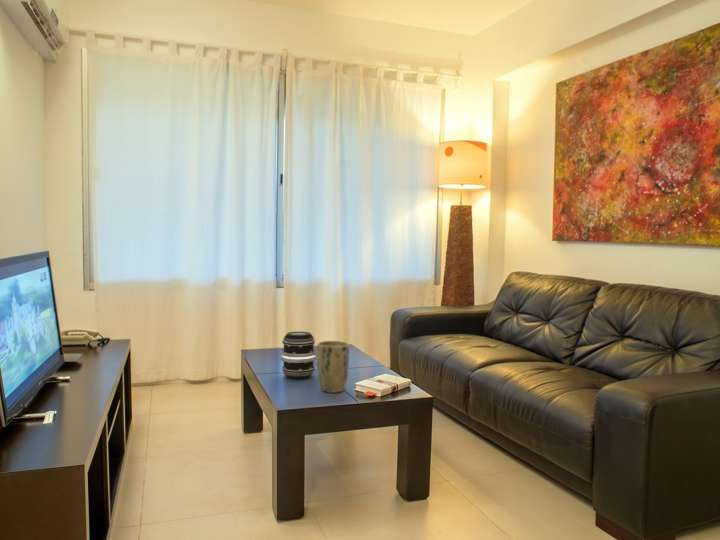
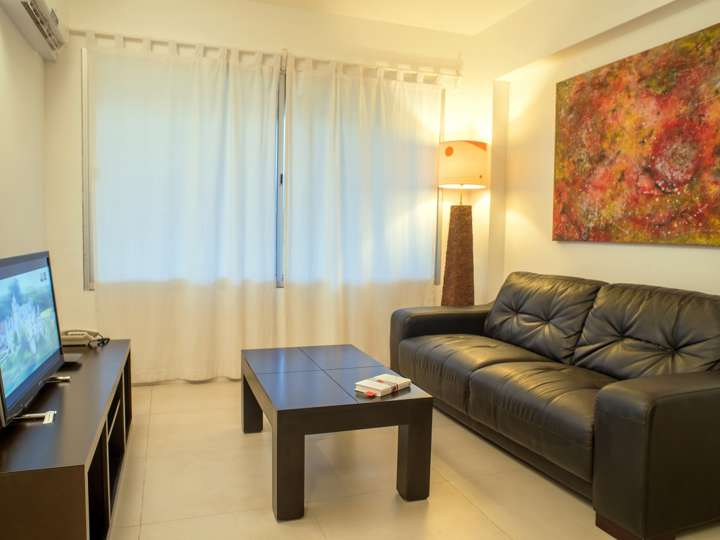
- speaker [279,331,317,380]
- plant pot [316,340,350,394]
